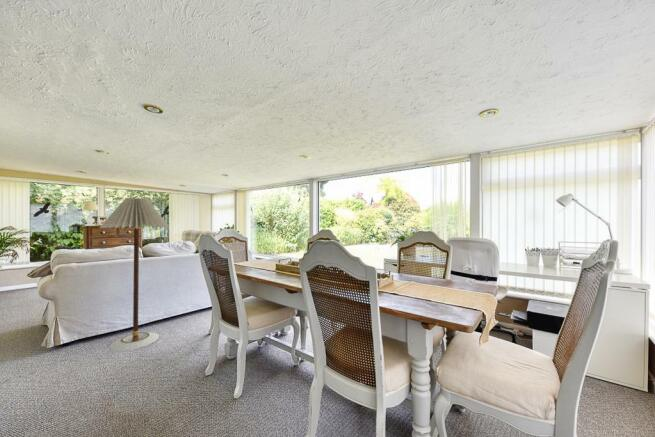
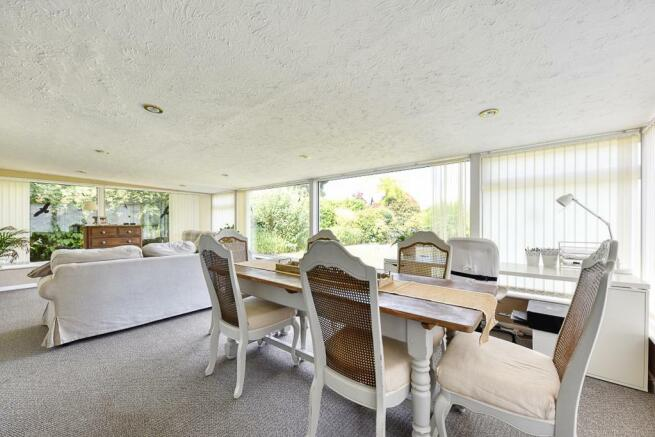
- floor lamp [98,197,170,352]
